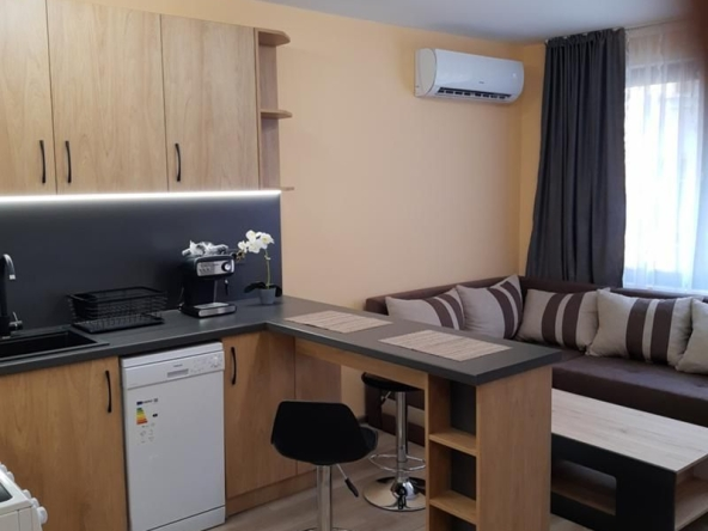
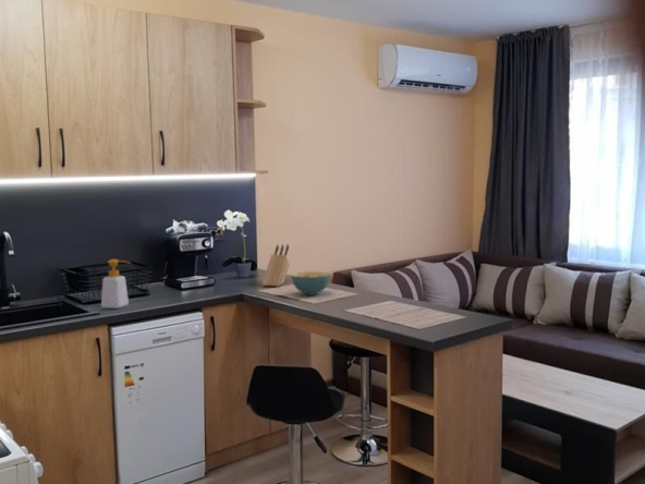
+ soap bottle [100,258,132,310]
+ knife block [261,243,290,288]
+ cereal bowl [290,270,331,295]
